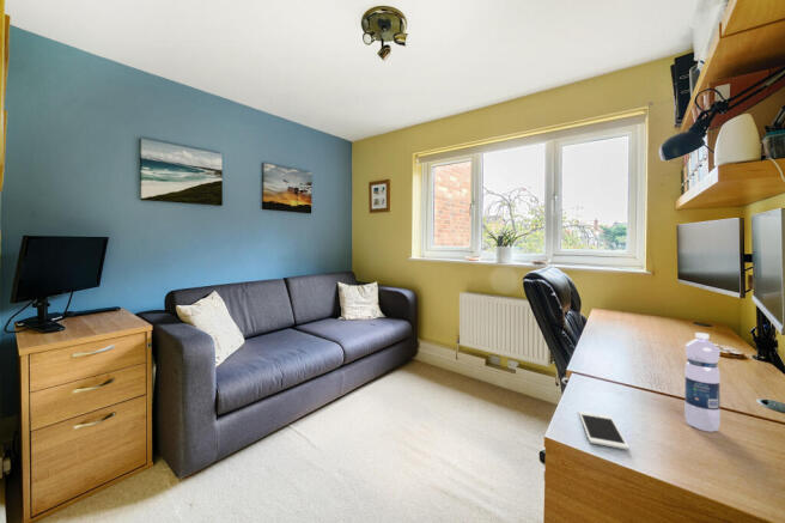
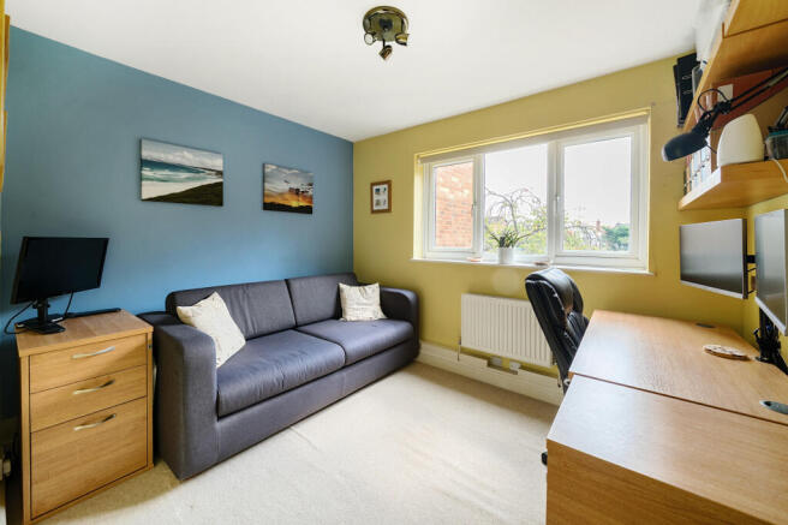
- water bottle [683,332,722,433]
- cell phone [578,411,631,451]
